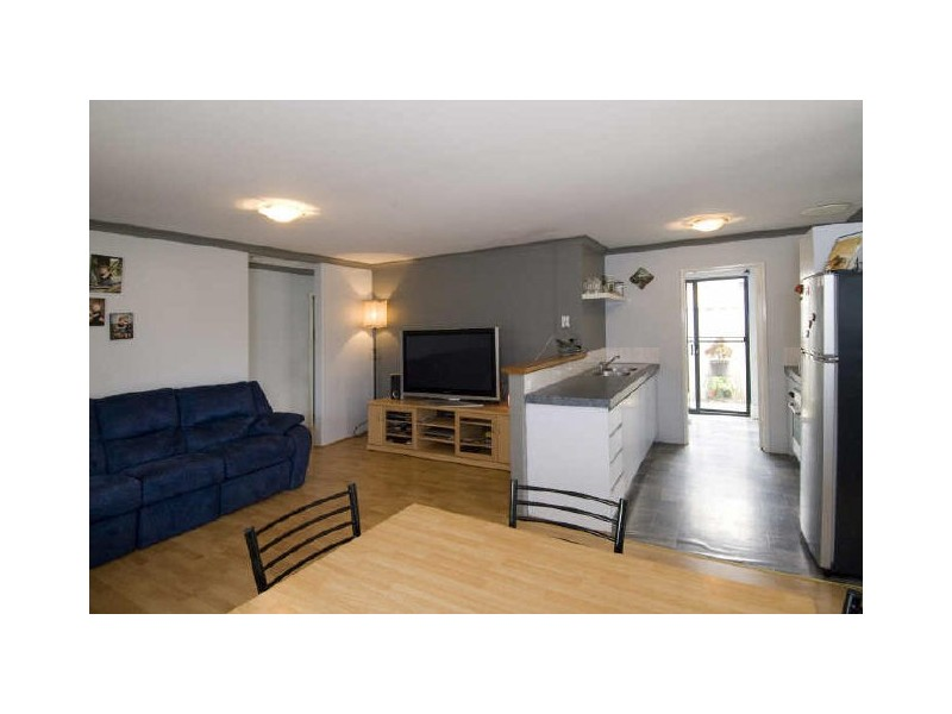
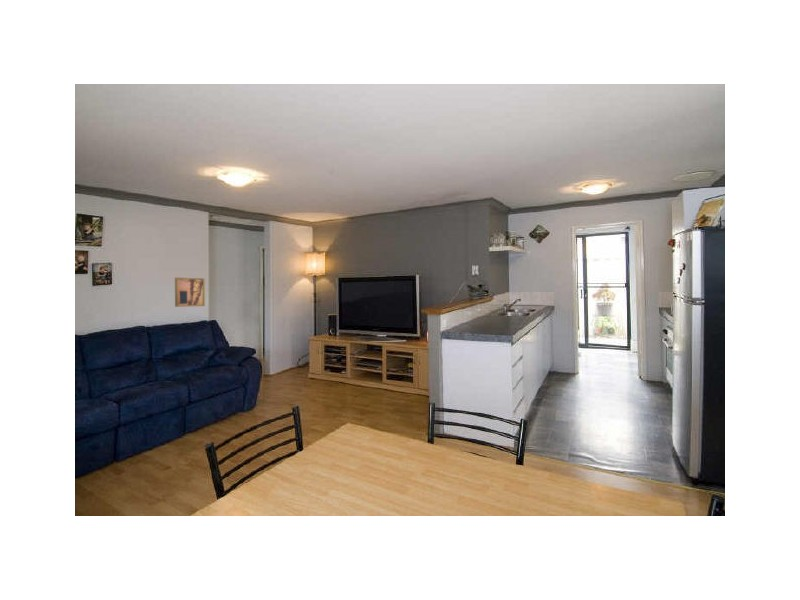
+ wall art [174,277,206,308]
